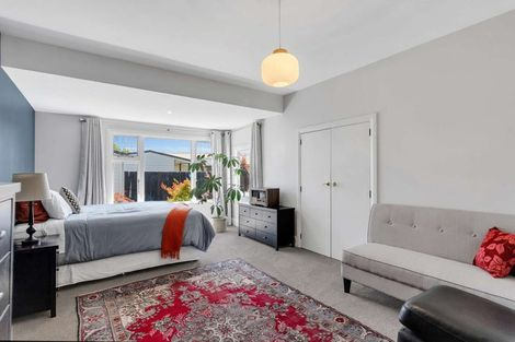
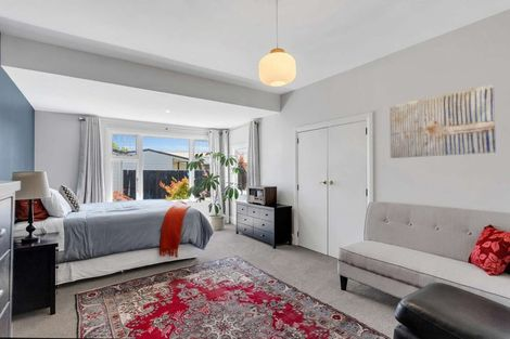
+ wall art [388,83,497,159]
